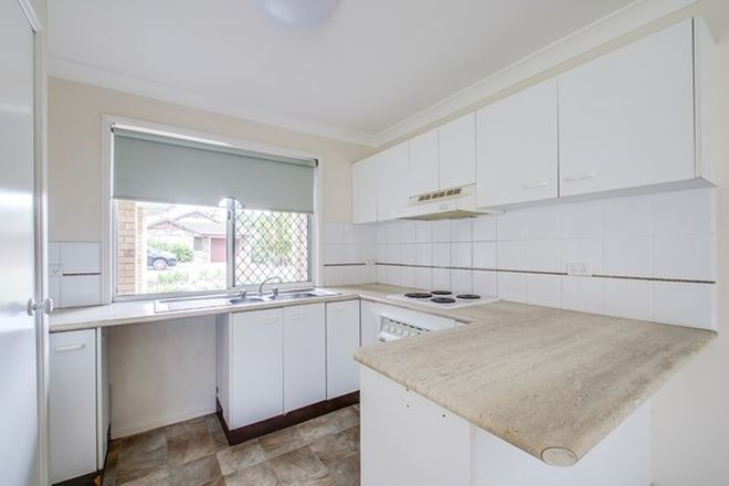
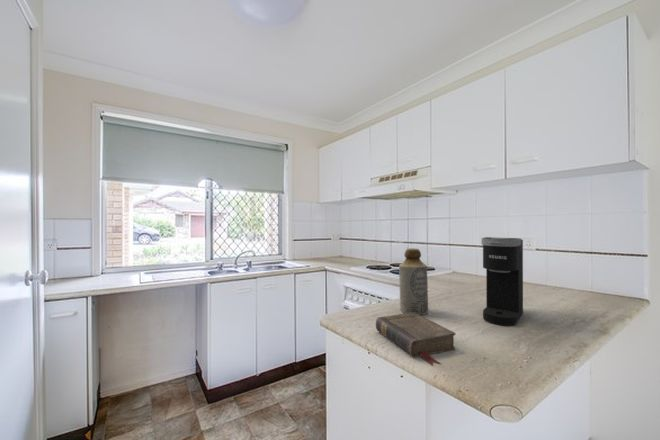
+ book [375,313,456,367]
+ coffee maker [481,236,524,327]
+ bottle [398,248,429,316]
